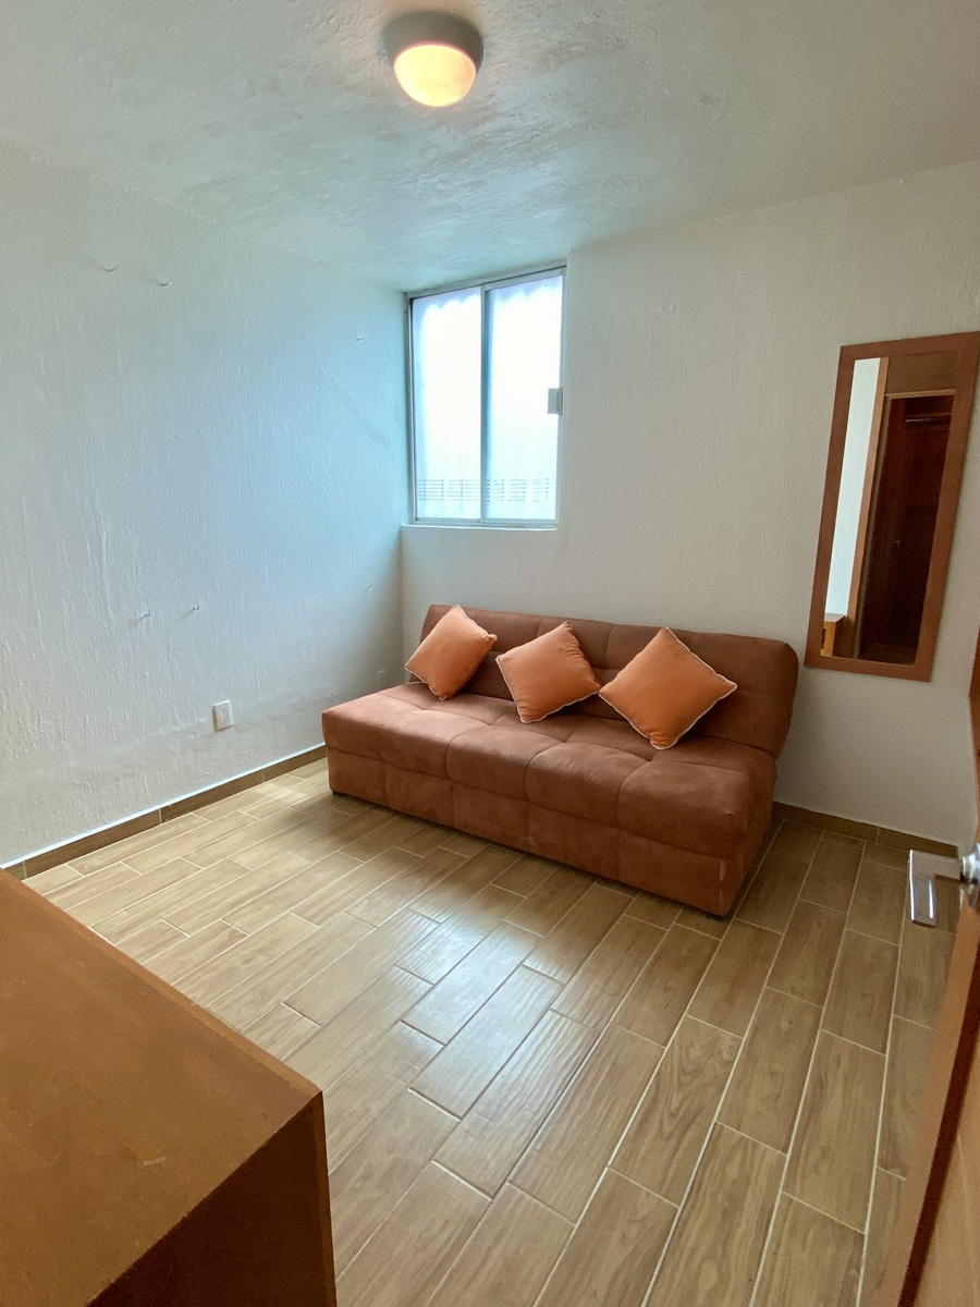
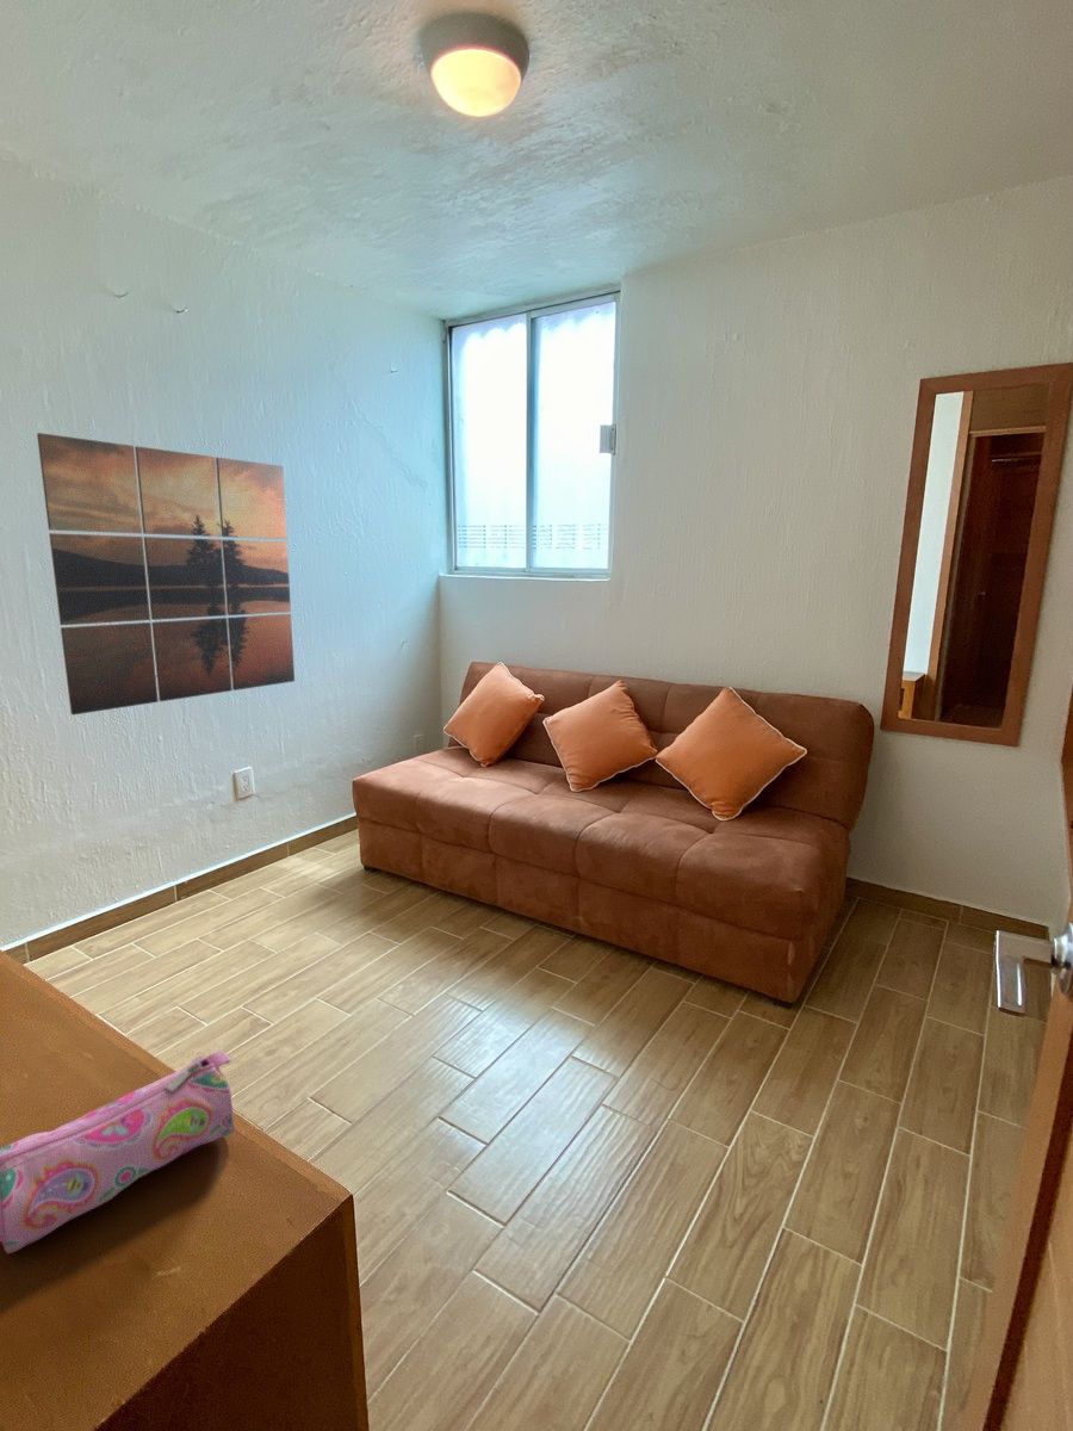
+ pencil case [0,1049,236,1255]
+ wall art [36,432,296,715]
